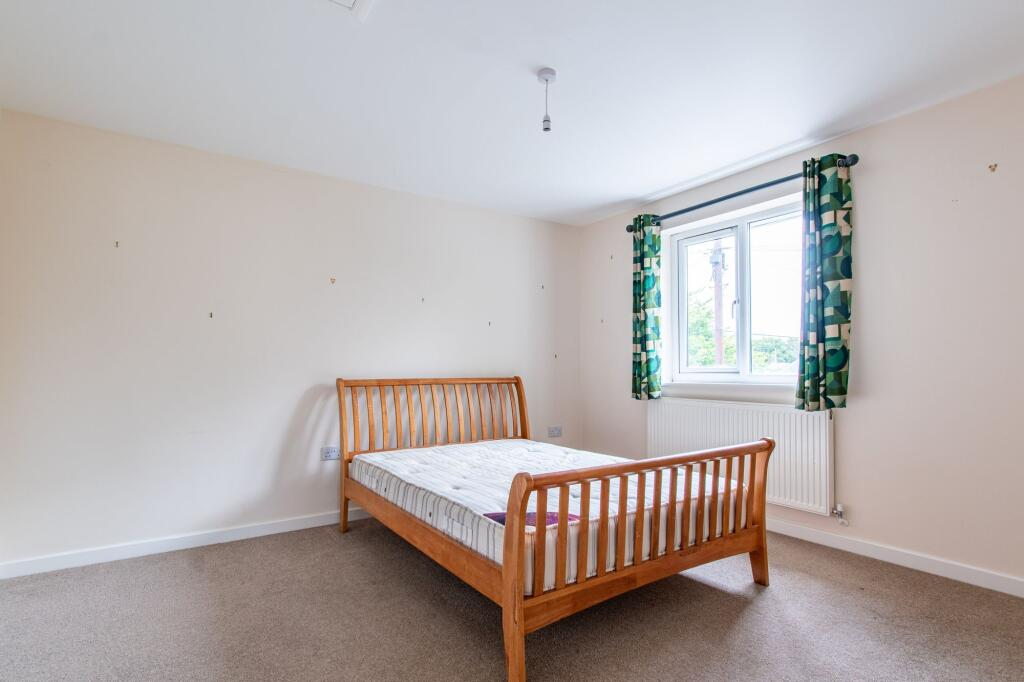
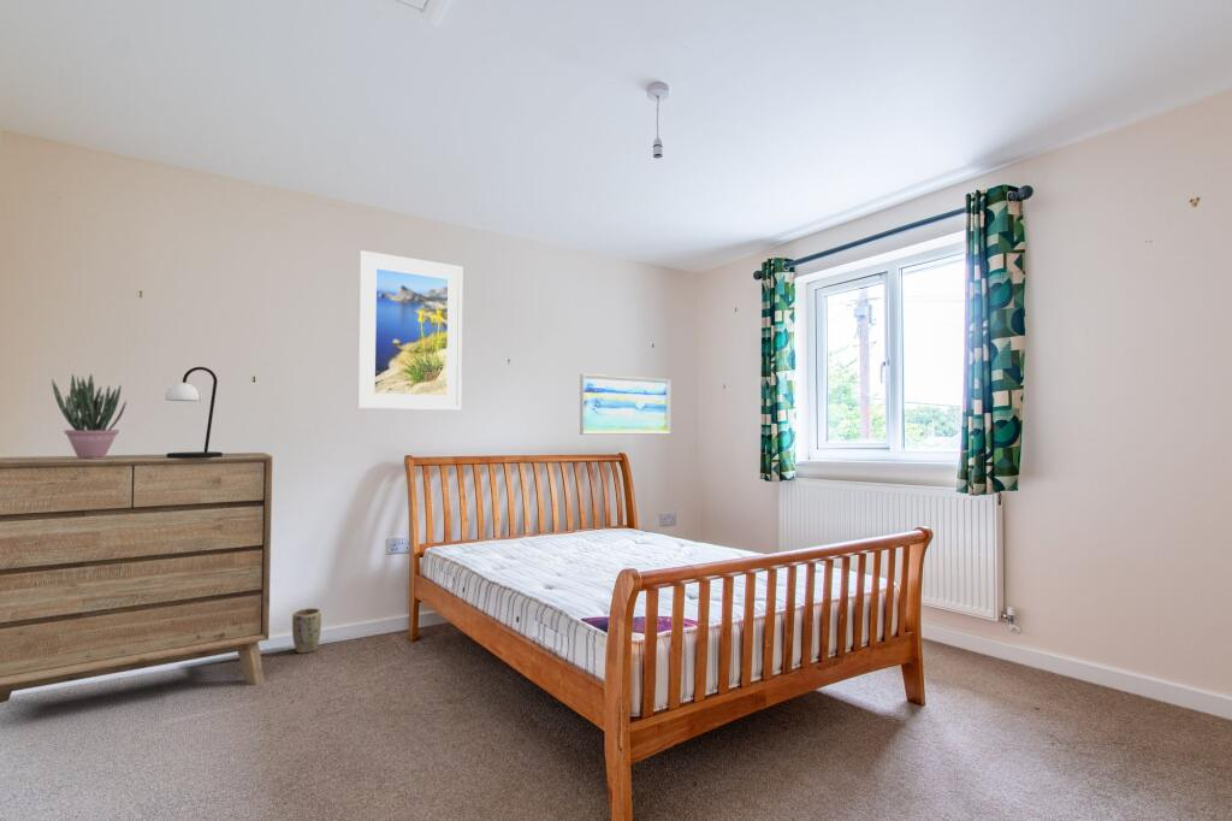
+ dresser [0,451,273,704]
+ wall art [579,373,673,436]
+ plant pot [291,607,322,655]
+ potted plant [51,373,128,460]
+ table lamp [165,366,224,459]
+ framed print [356,249,463,412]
